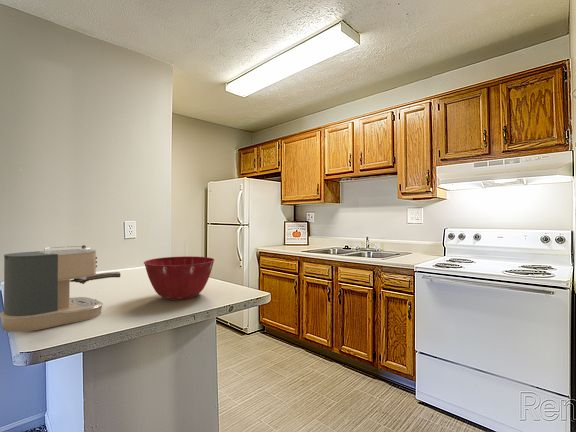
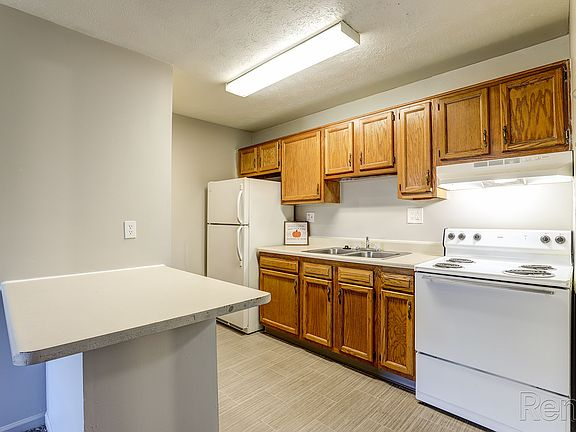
- mixing bowl [143,255,216,301]
- coffee maker [0,244,121,333]
